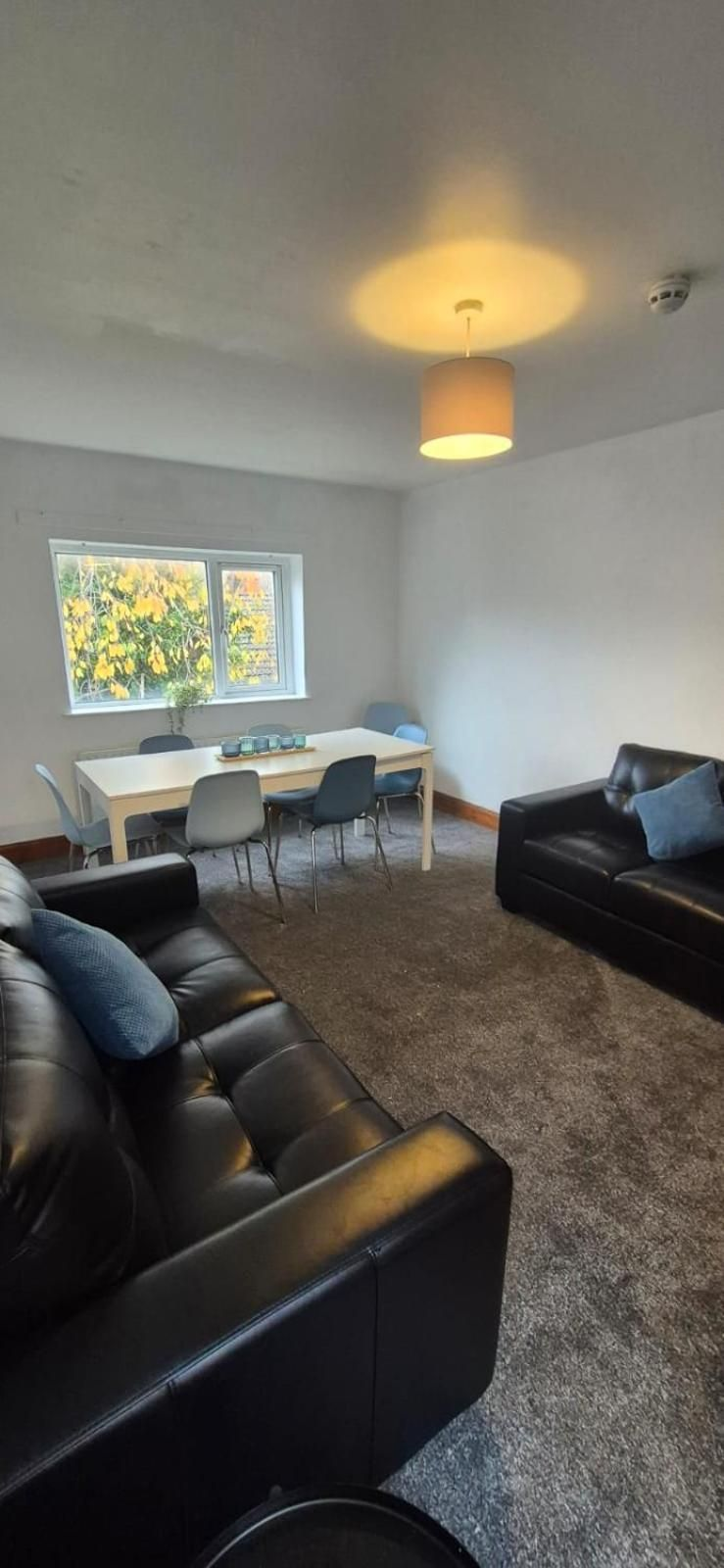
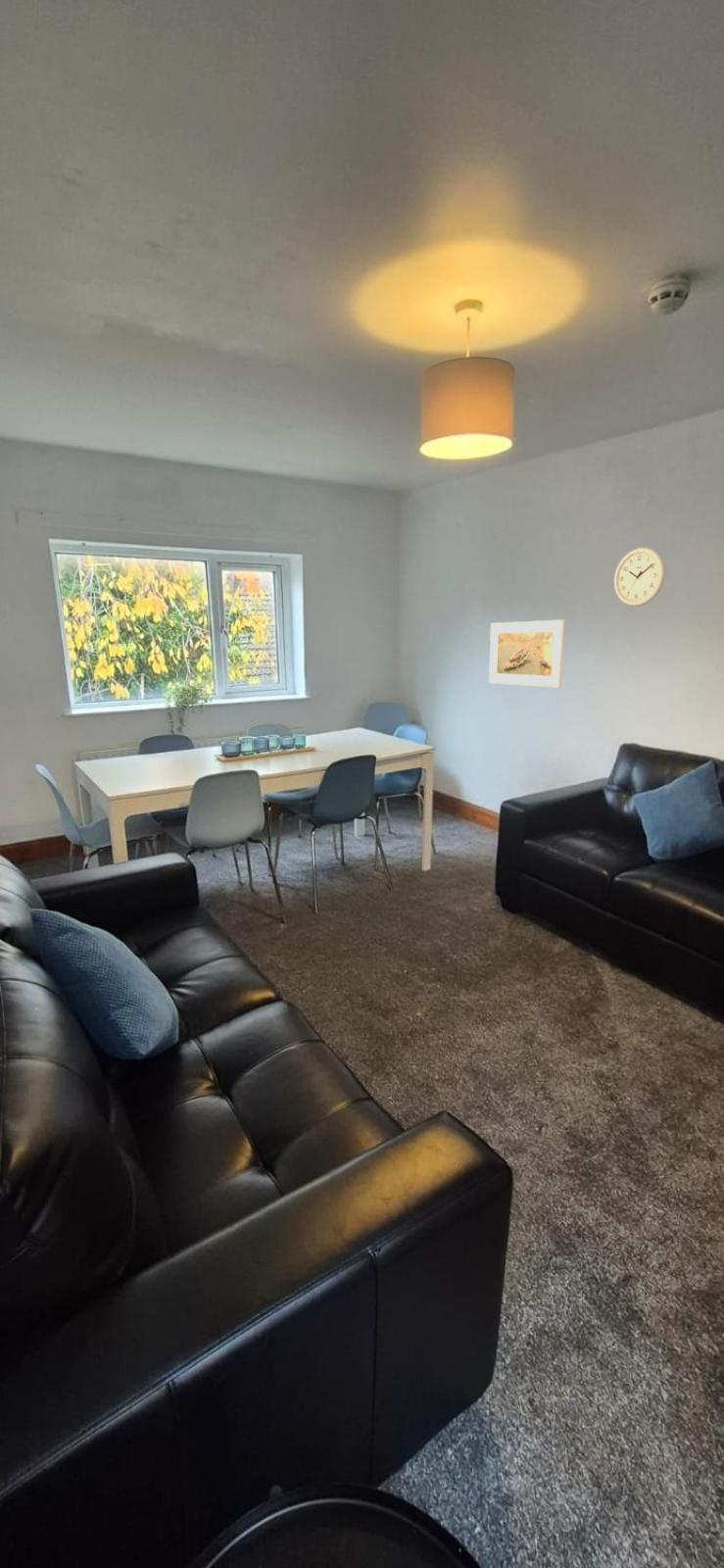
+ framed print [488,618,565,689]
+ wall clock [613,546,666,608]
